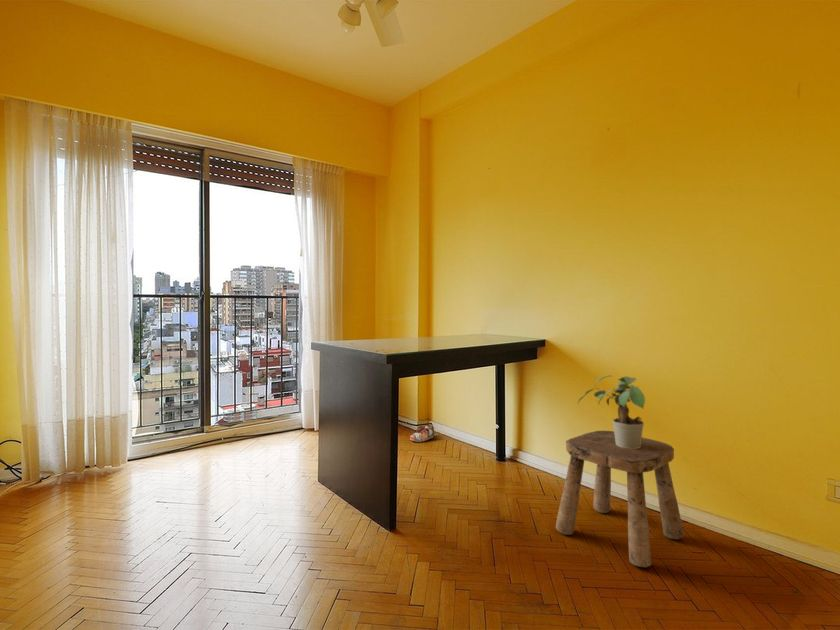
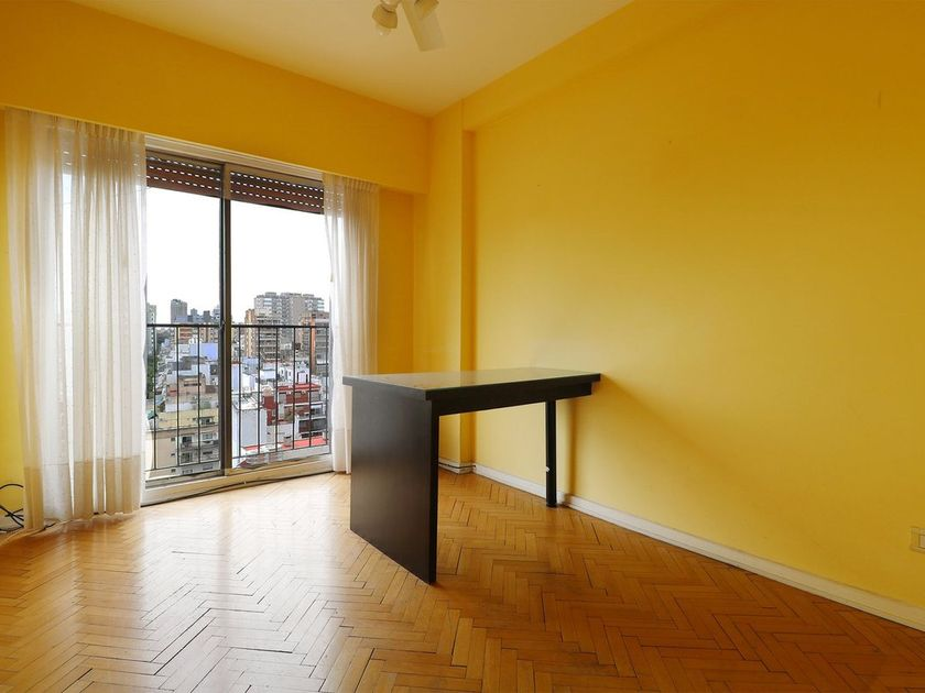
- stool [555,430,685,568]
- shoe [409,424,436,443]
- potted plant [576,374,646,449]
